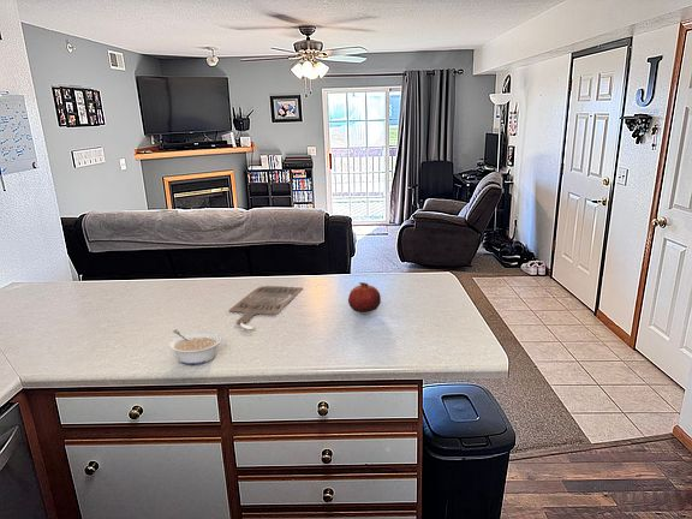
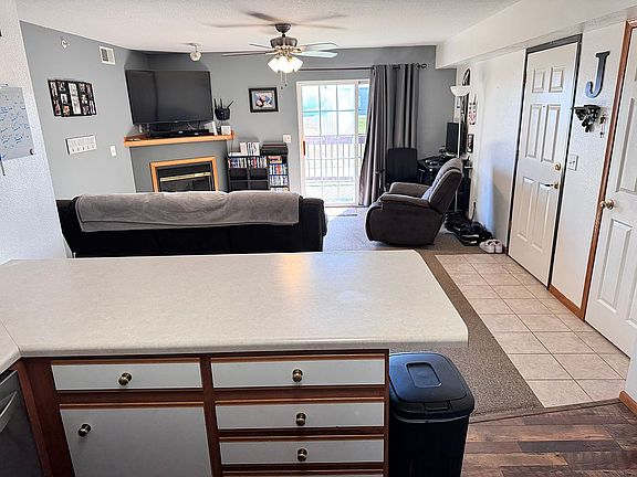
- legume [168,328,222,366]
- fruit [347,281,382,314]
- home sign [228,285,304,330]
